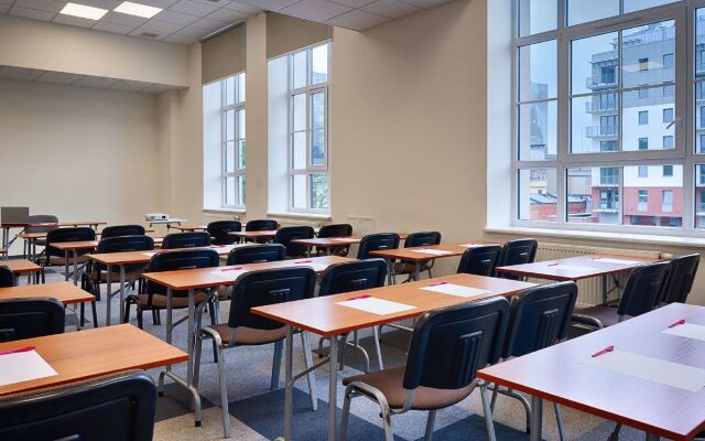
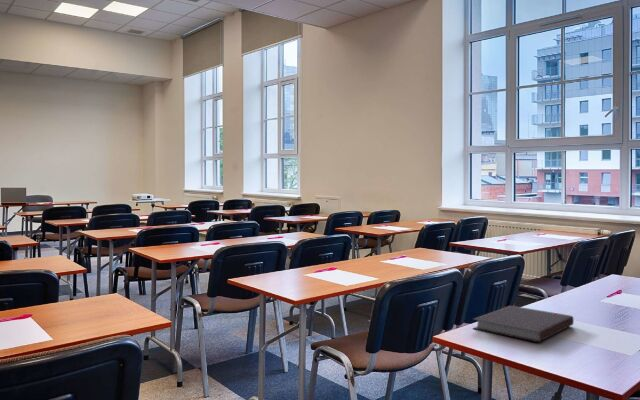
+ notebook [472,305,575,343]
